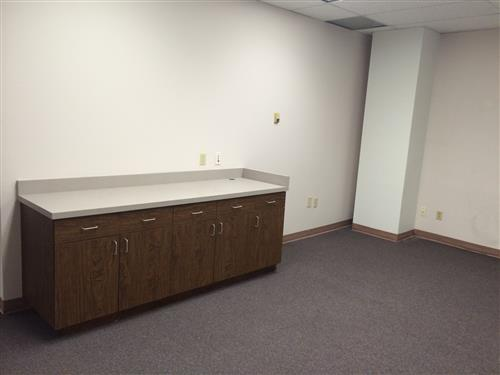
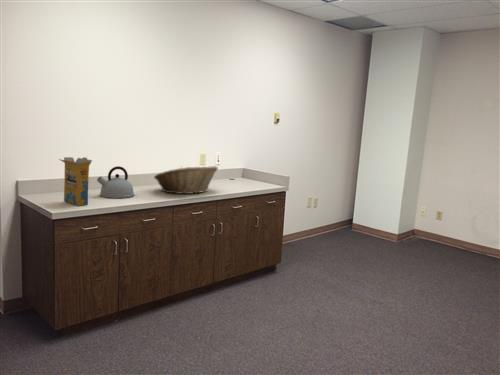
+ fruit basket [153,165,219,195]
+ kettle [96,165,135,199]
+ cereal box [58,156,93,207]
